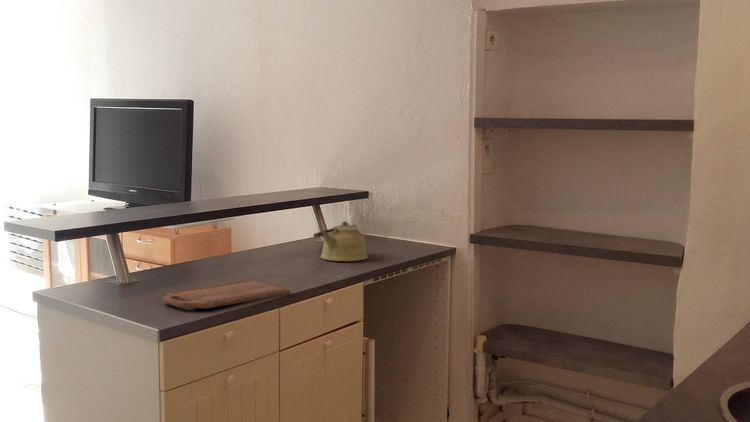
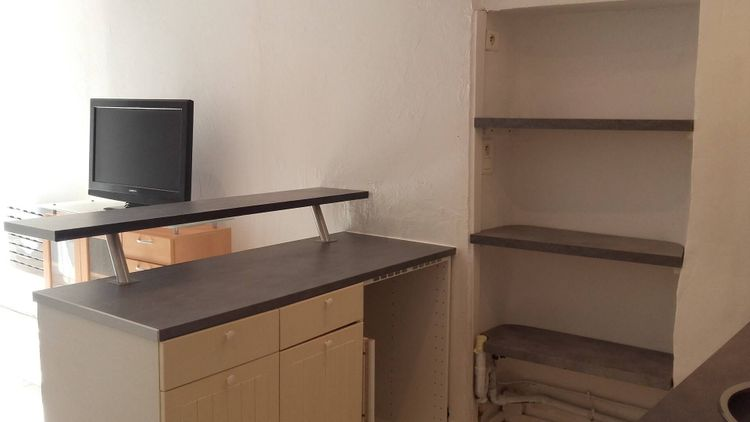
- cutting board [162,279,291,310]
- kettle [312,220,369,262]
